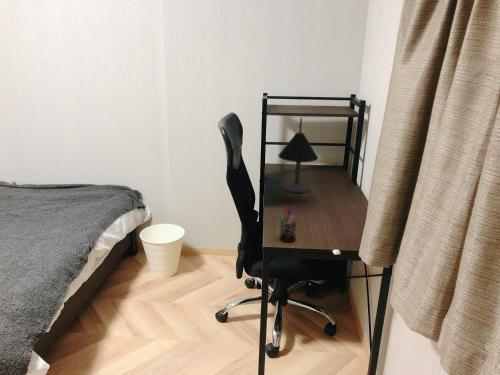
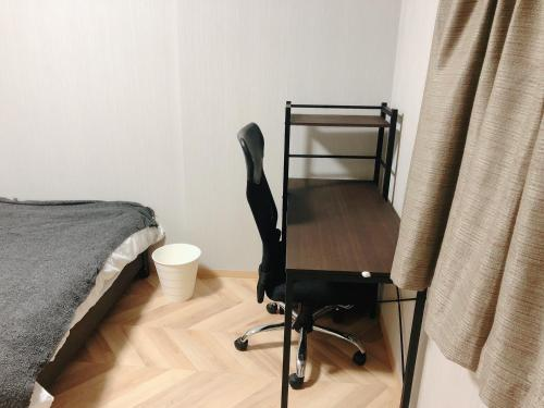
- desk lamp [277,117,319,194]
- pen holder [277,205,298,243]
